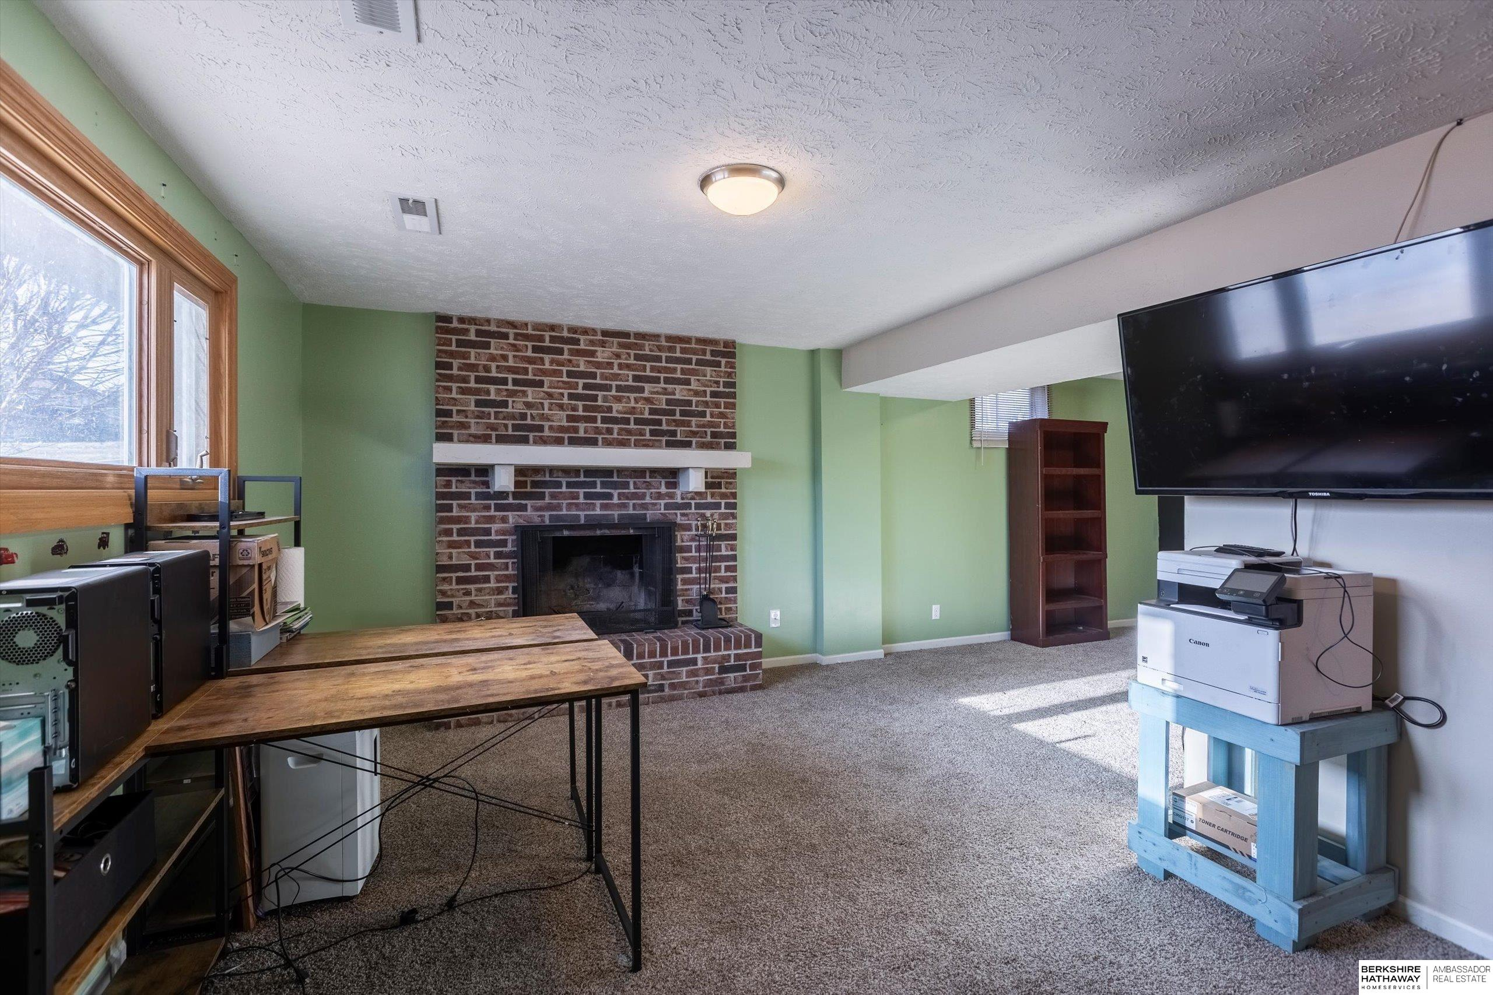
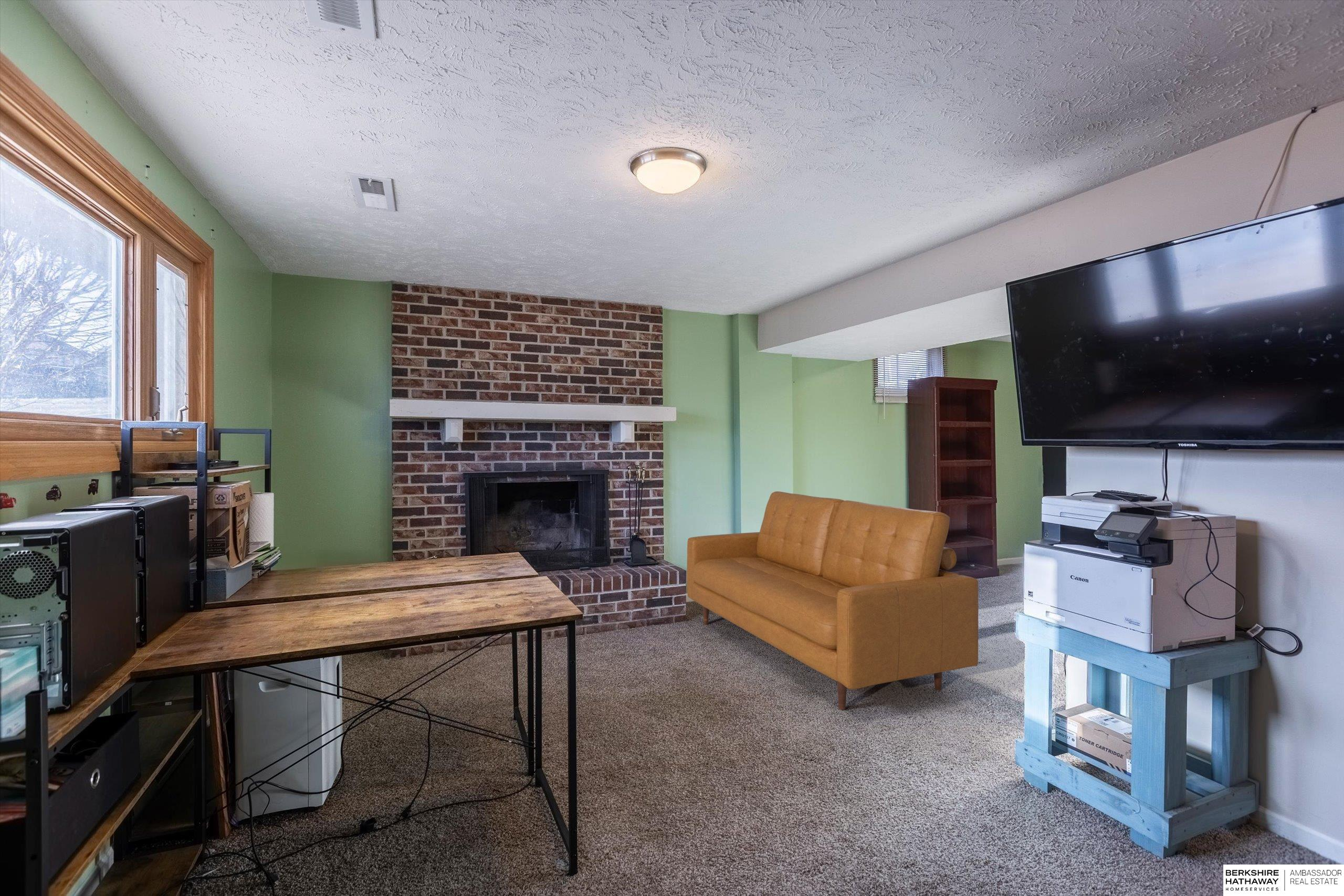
+ sofa [686,491,979,710]
